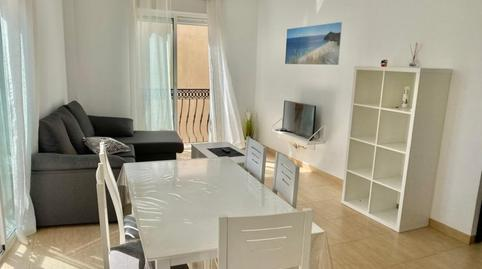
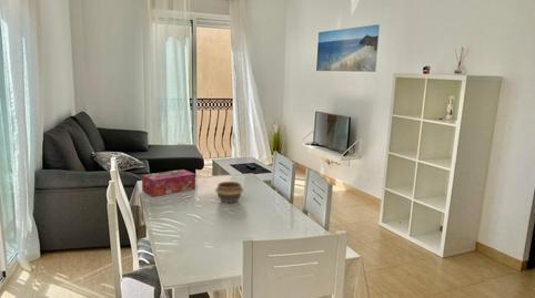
+ tissue box [141,168,196,197]
+ bowl [214,181,245,204]
